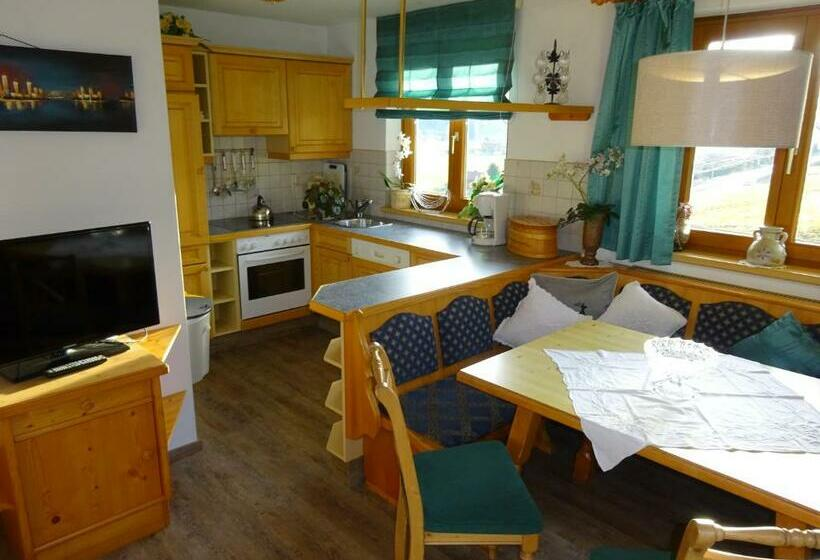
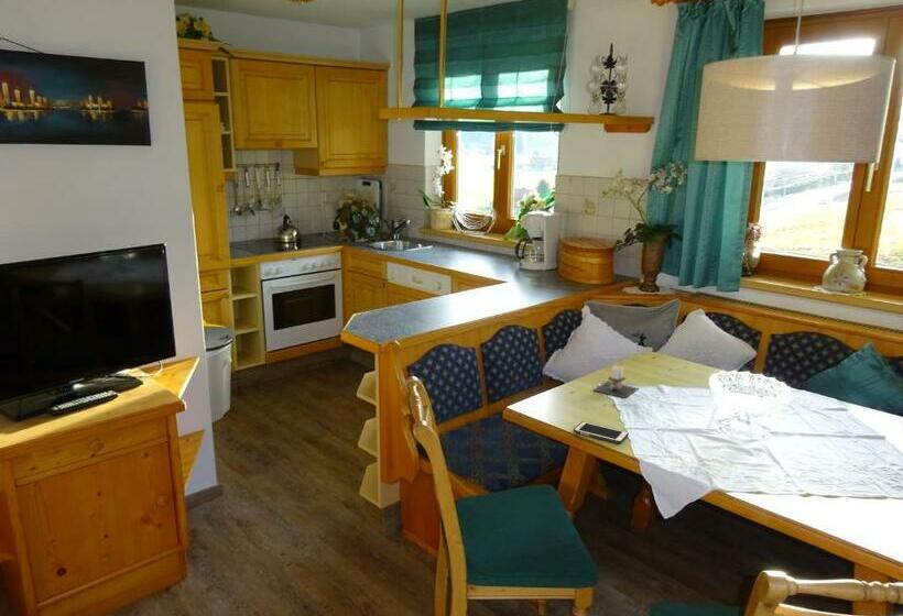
+ architectural model [591,365,640,399]
+ cell phone [573,420,630,444]
